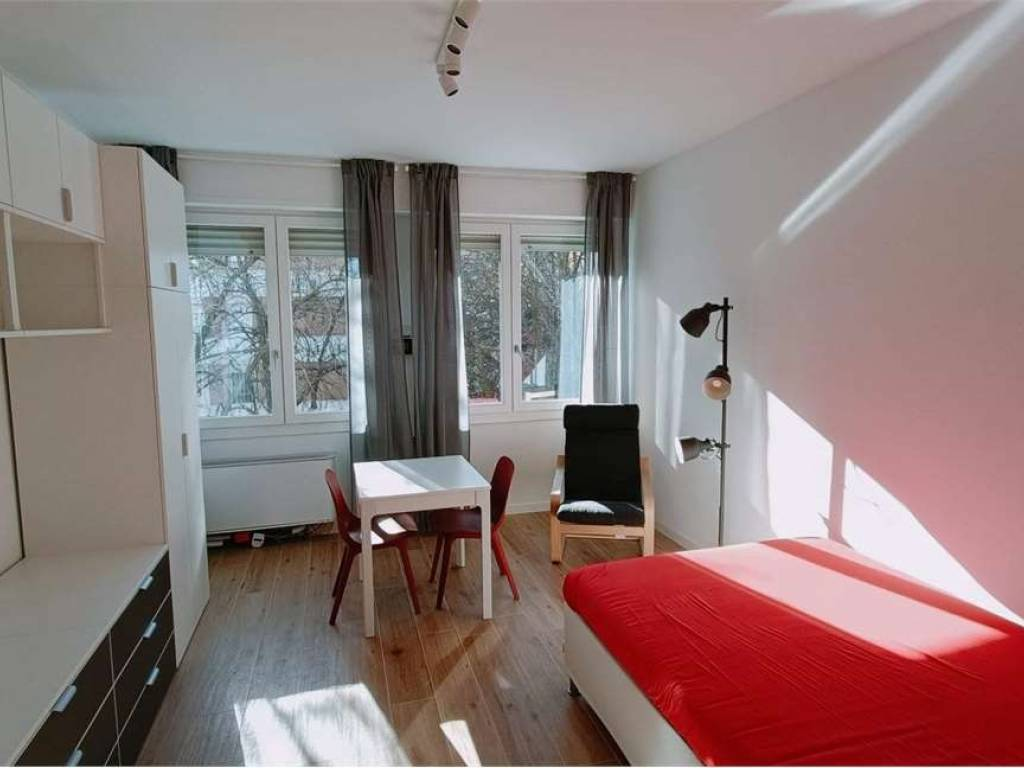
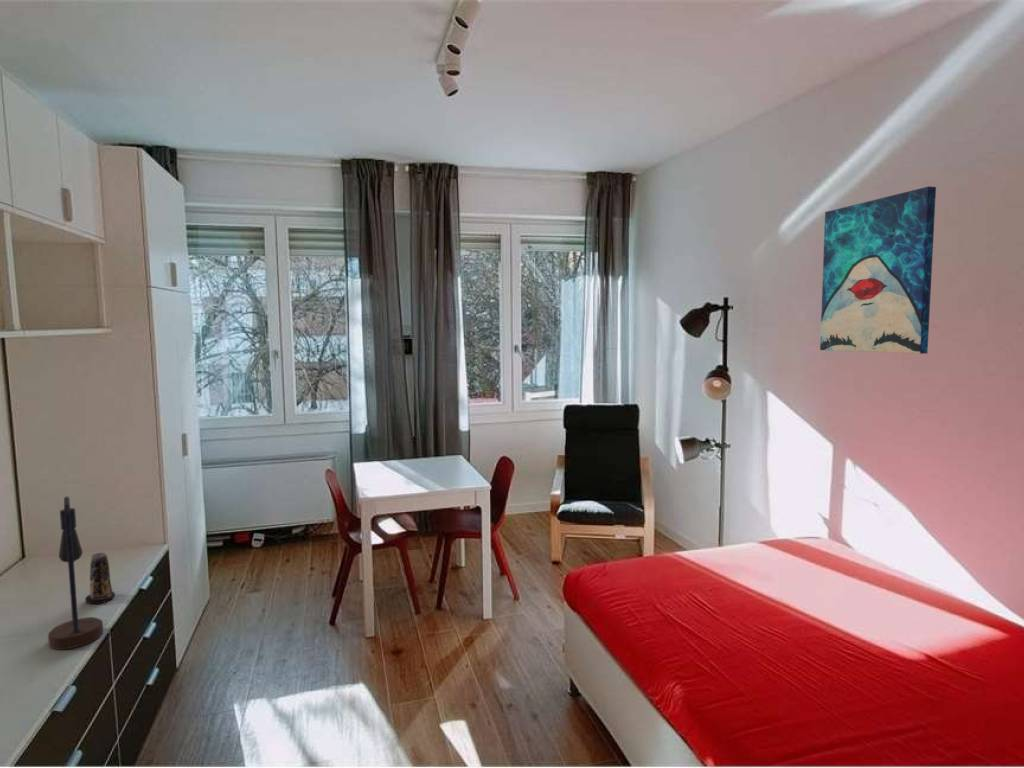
+ wall art [819,185,937,355]
+ table lamp [47,496,104,651]
+ candle [84,552,116,605]
